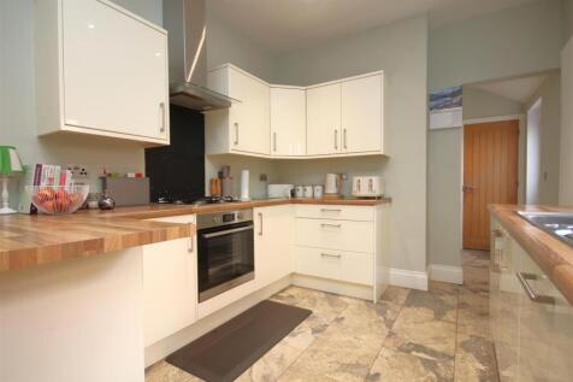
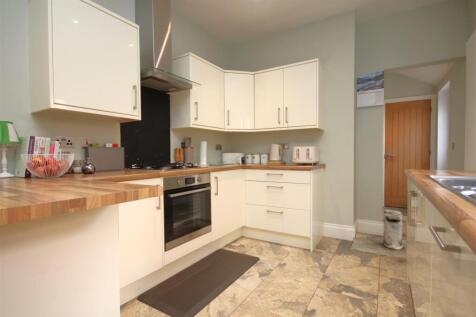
+ trash can [350,209,407,259]
